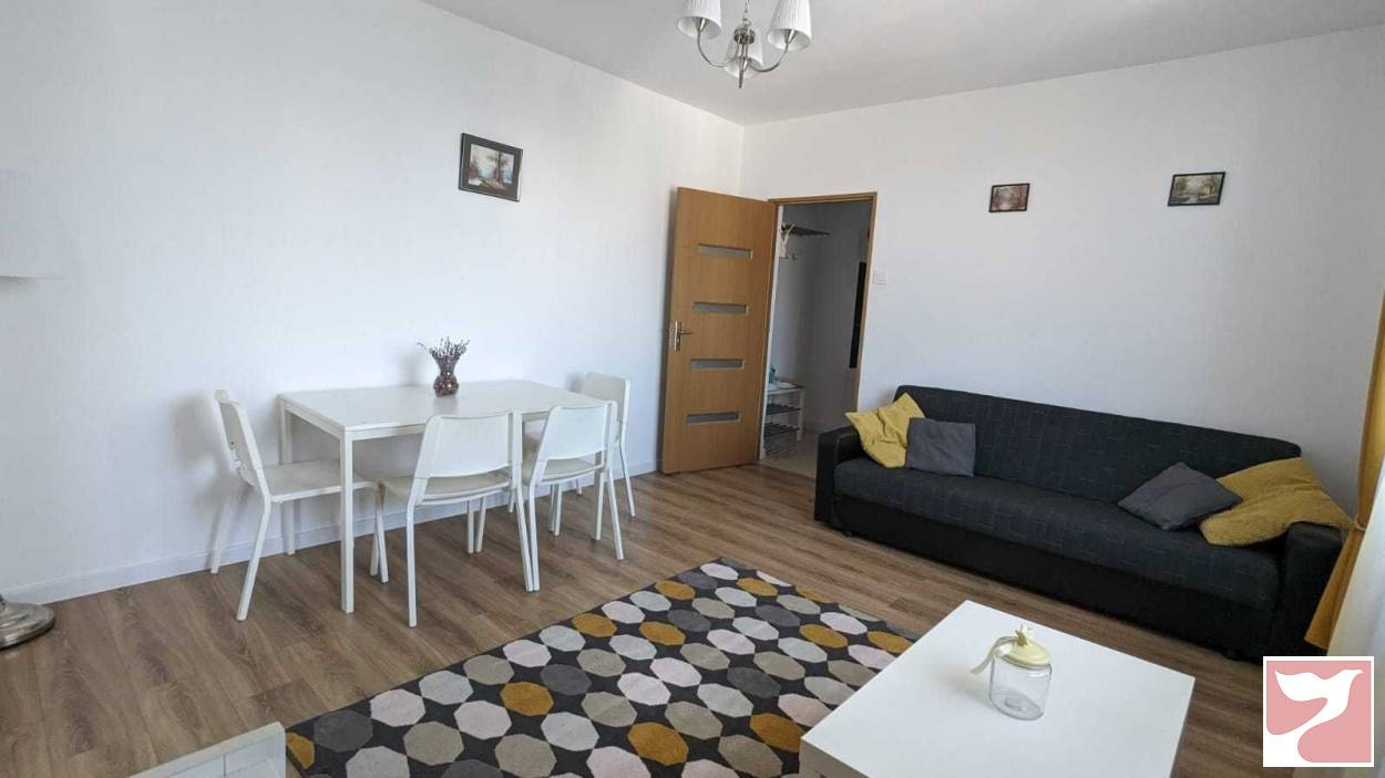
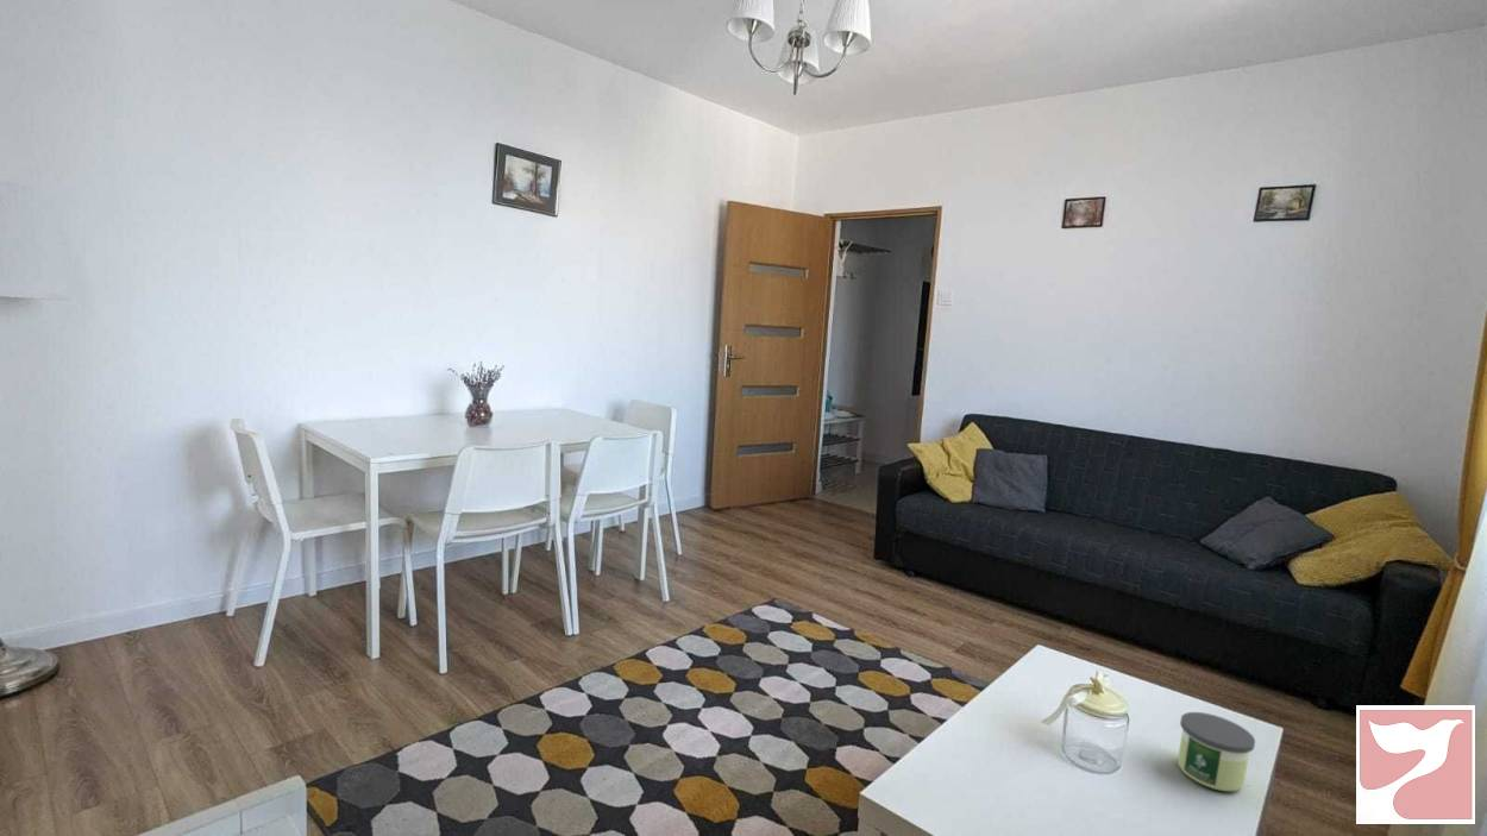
+ candle [1177,711,1256,792]
